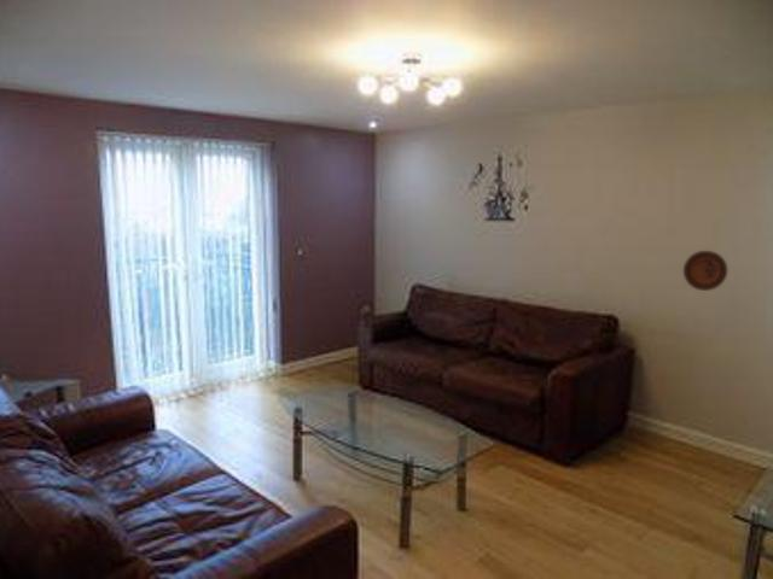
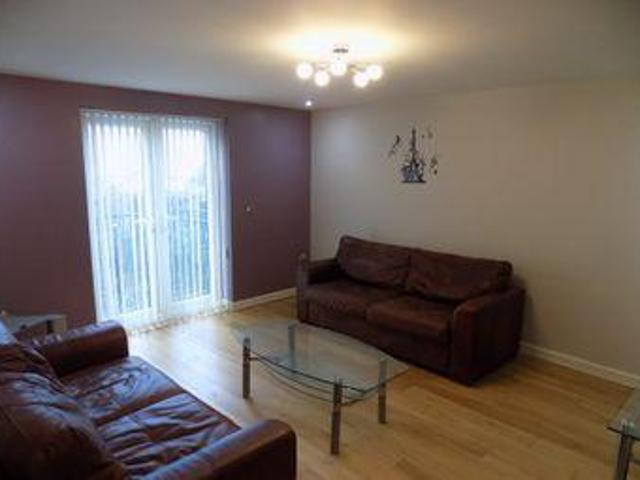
- decorative plate [682,250,728,292]
